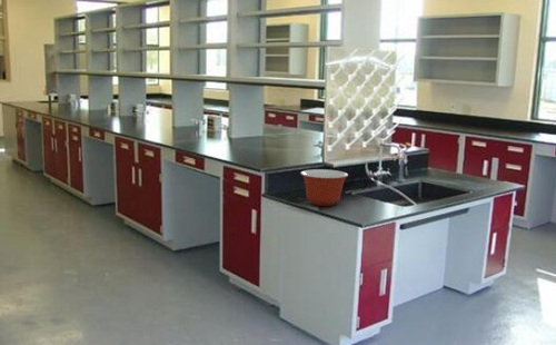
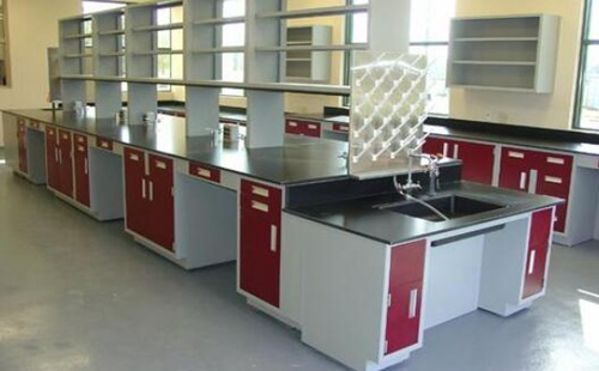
- mixing bowl [299,168,349,207]
